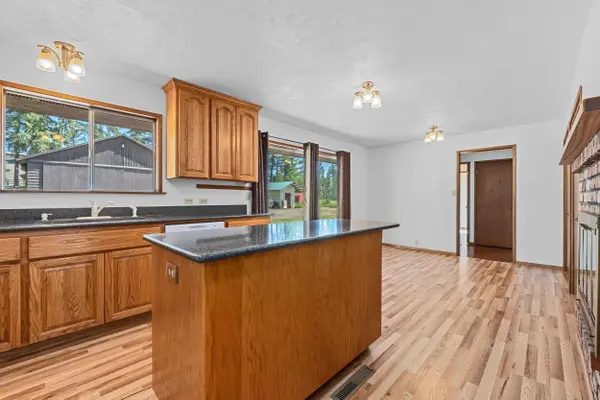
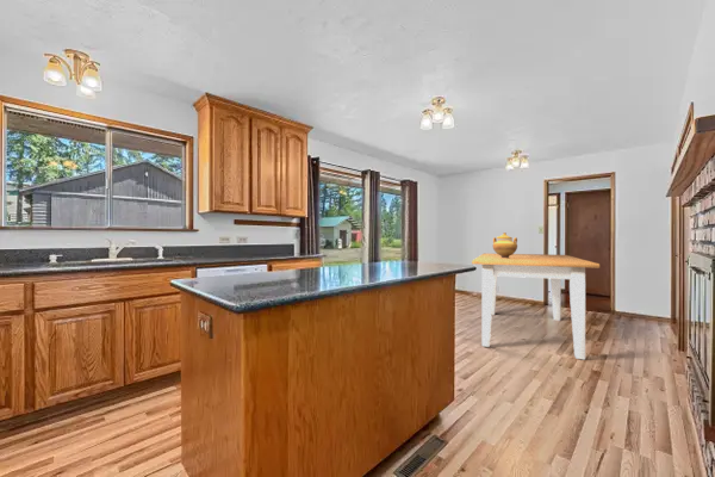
+ table [471,253,601,360]
+ ceramic pot [492,231,518,259]
